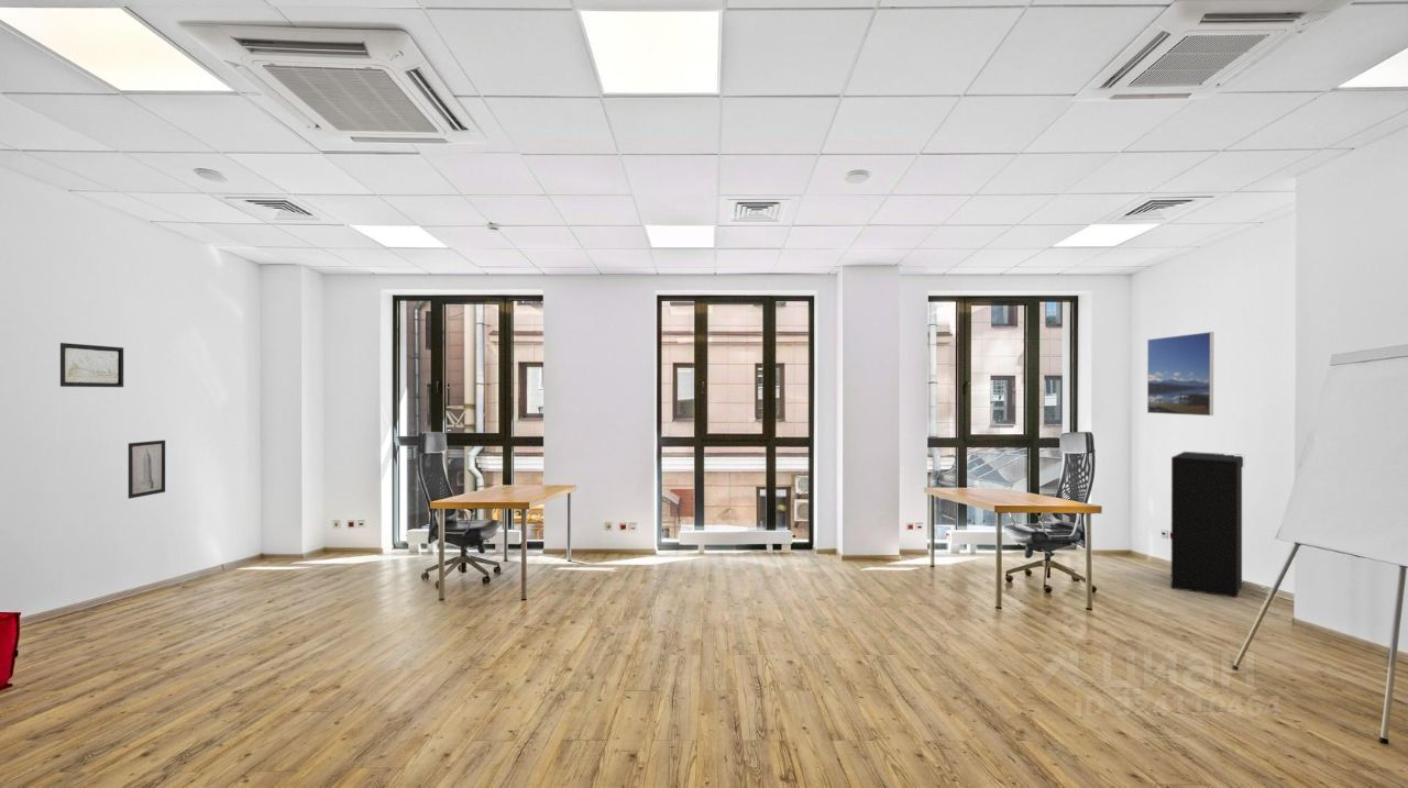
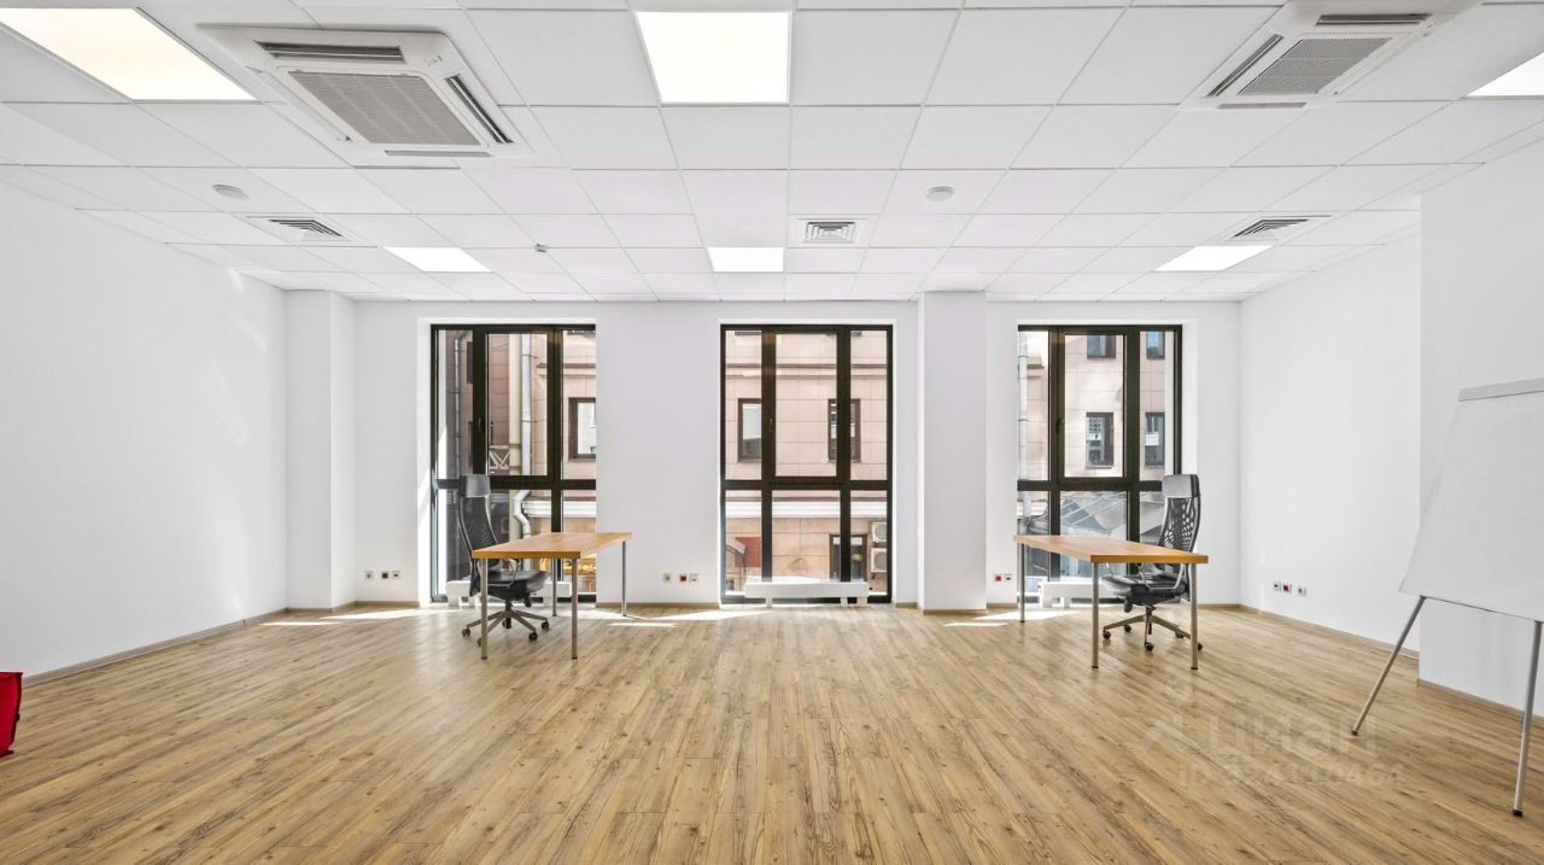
- wall art [128,440,166,500]
- wall art [59,342,124,388]
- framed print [1146,331,1214,417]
- chest of drawers [1170,451,1244,599]
